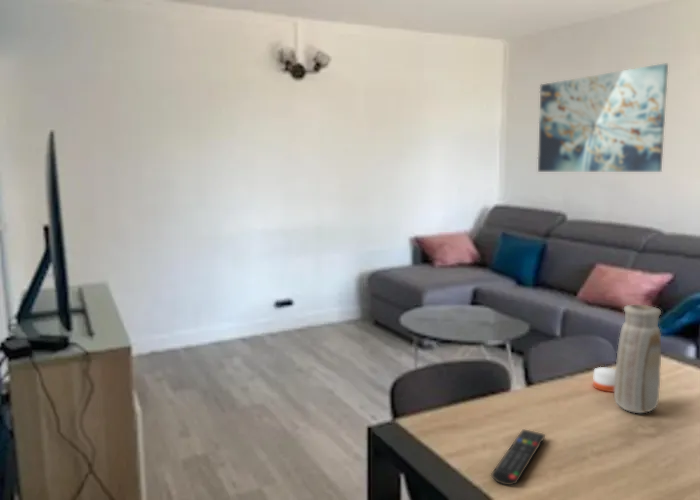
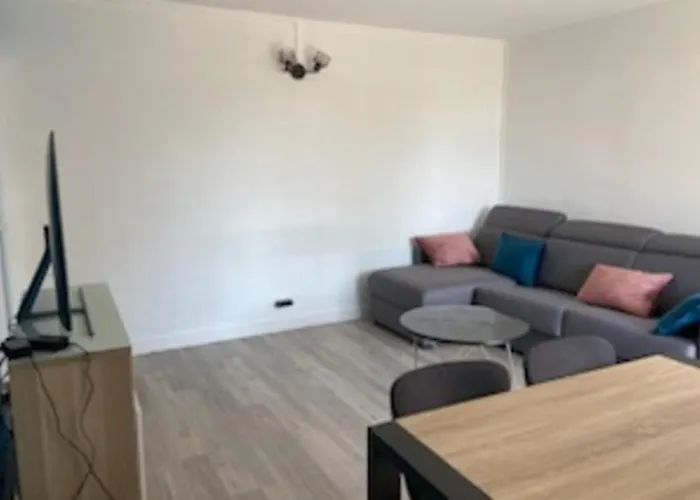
- candle [592,364,616,393]
- wall art [537,63,669,173]
- remote control [490,428,546,487]
- vase [613,304,662,414]
